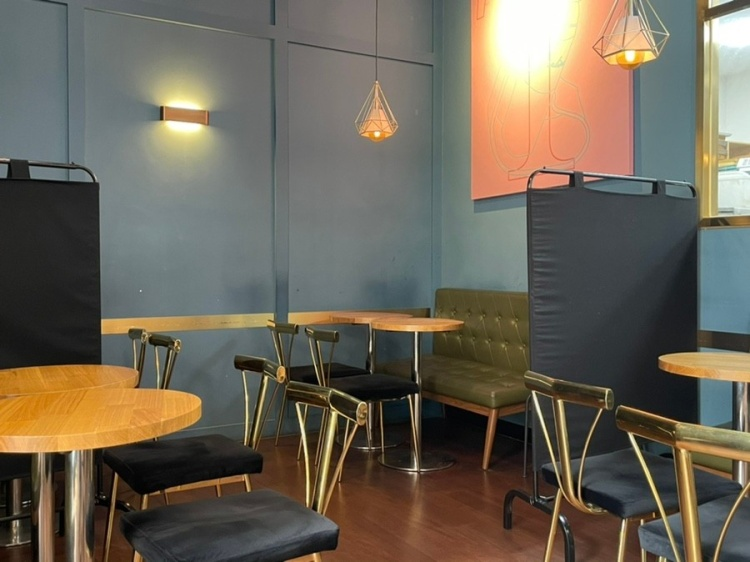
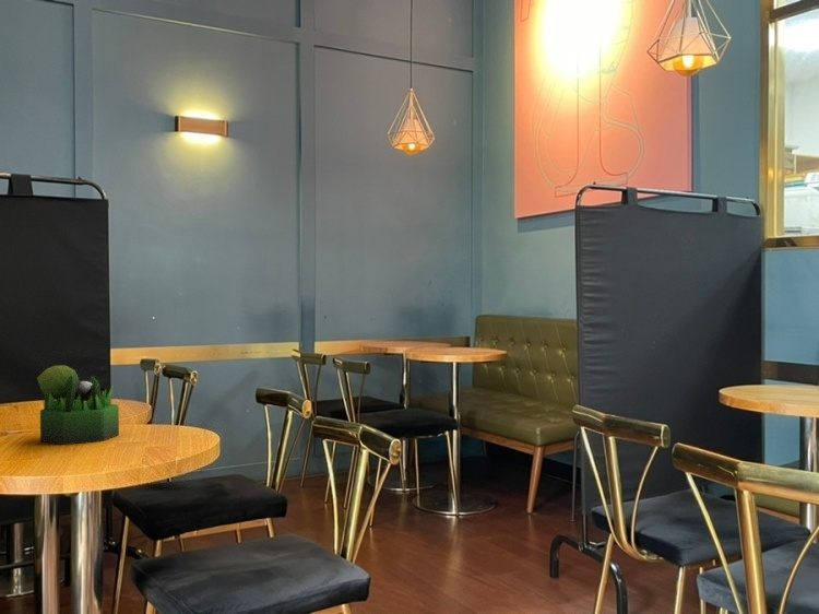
+ plant [36,364,120,446]
